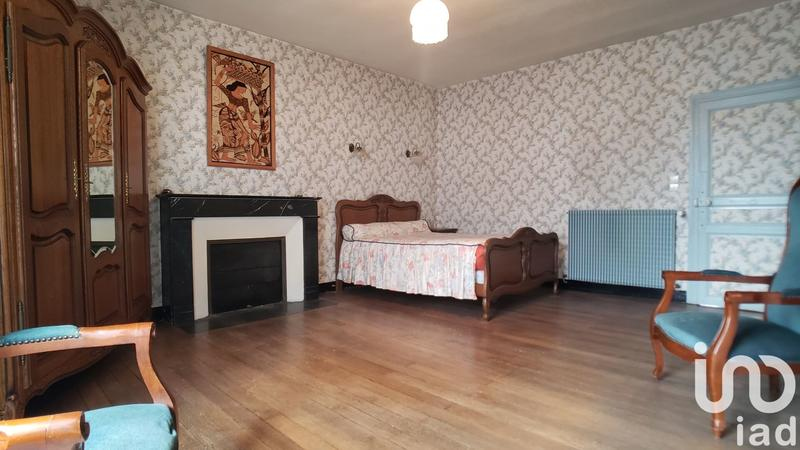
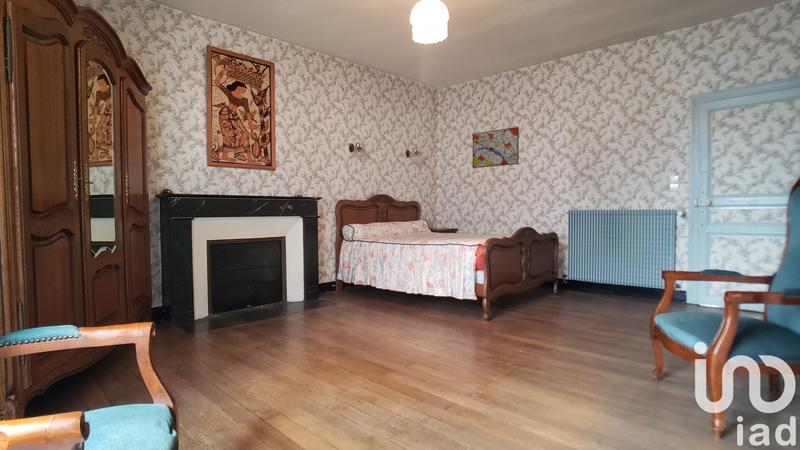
+ wall art [472,126,520,169]
